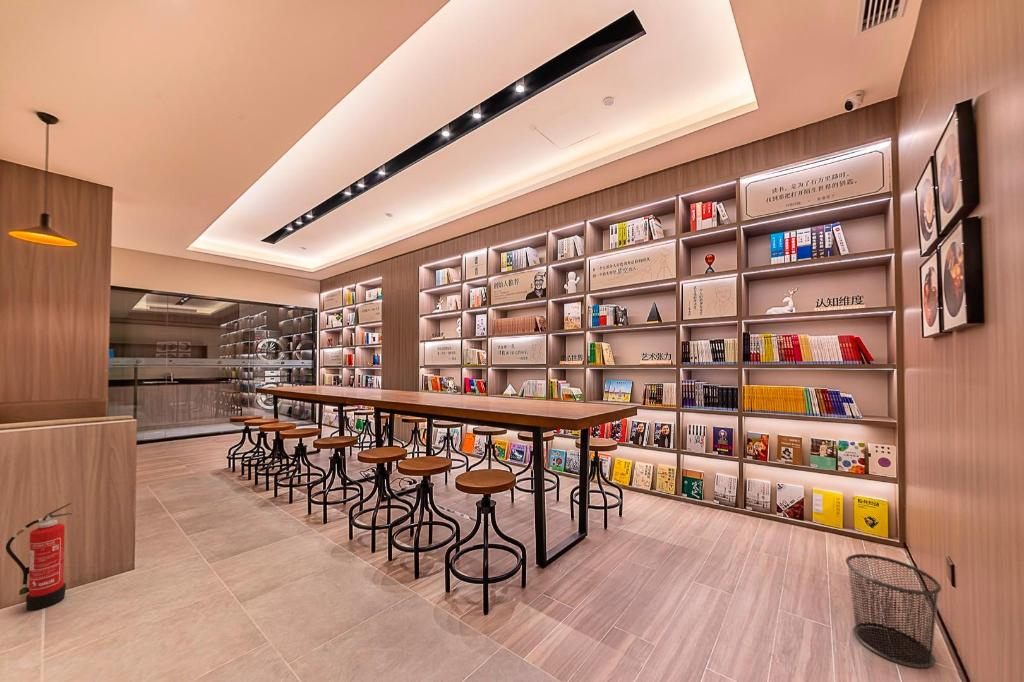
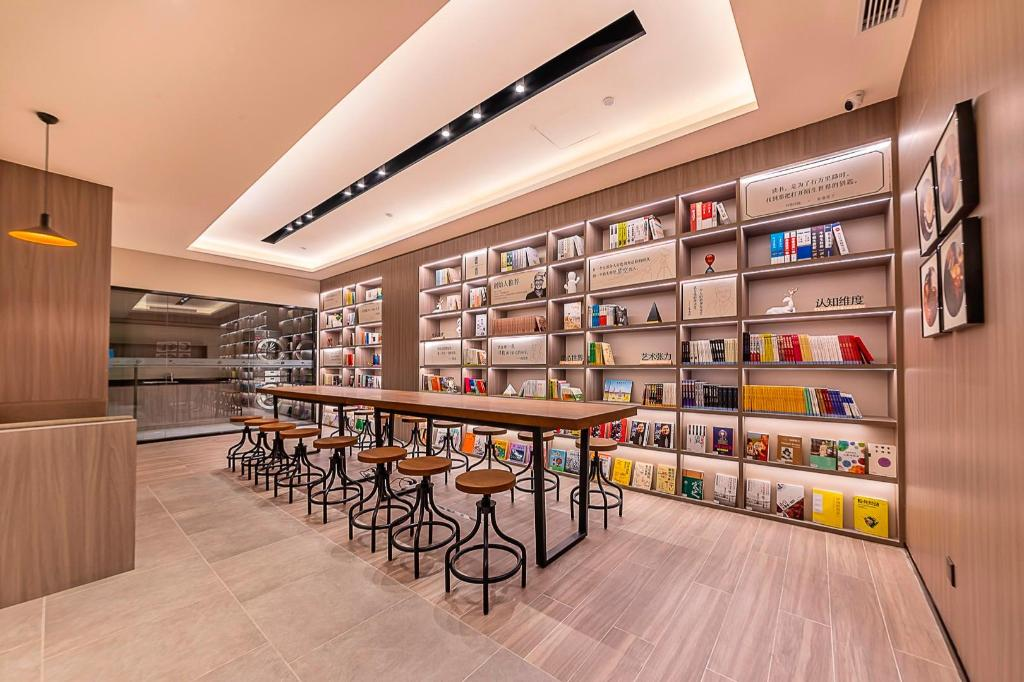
- fire extinguisher [5,502,73,612]
- waste bin [845,553,942,669]
